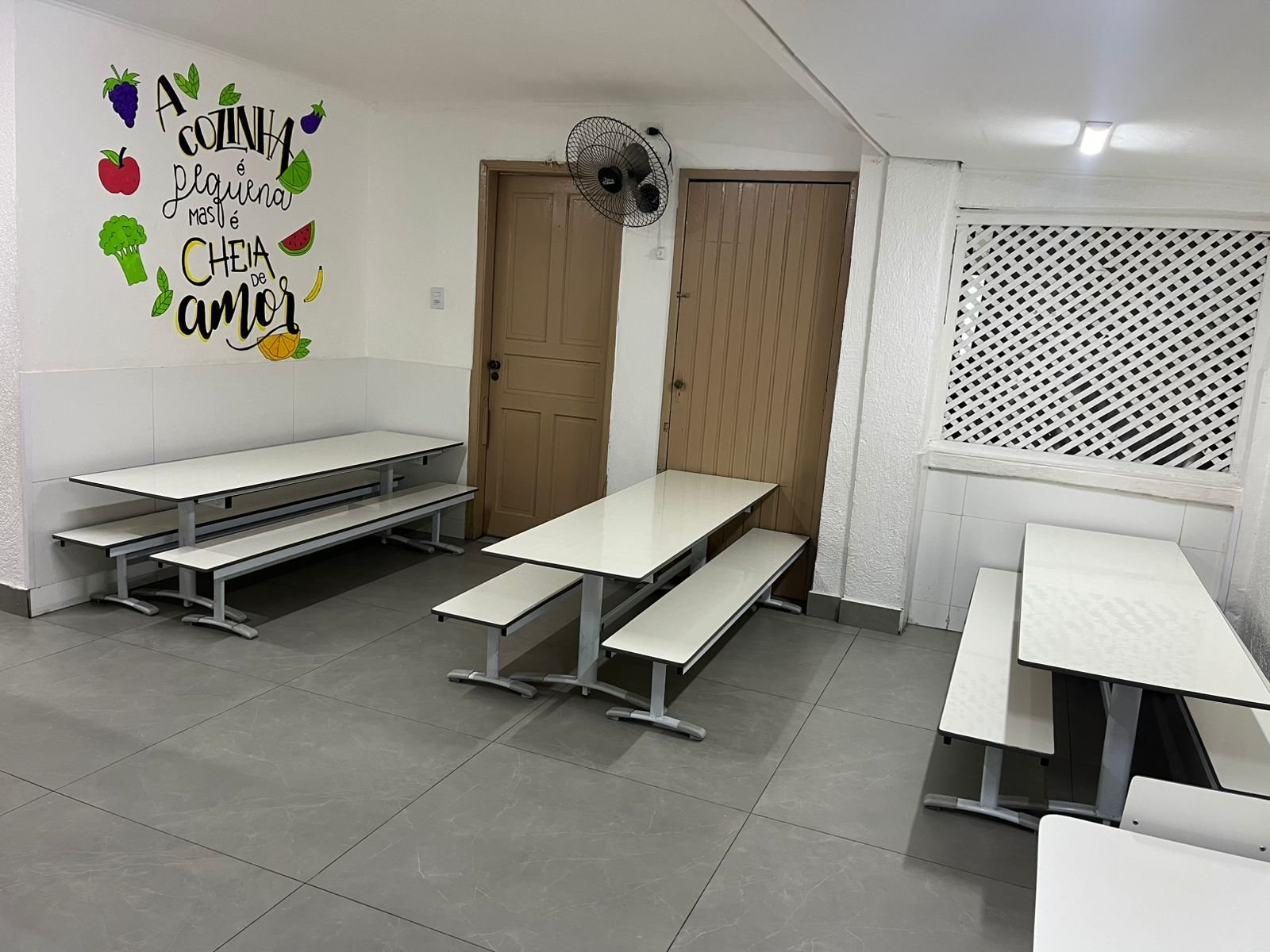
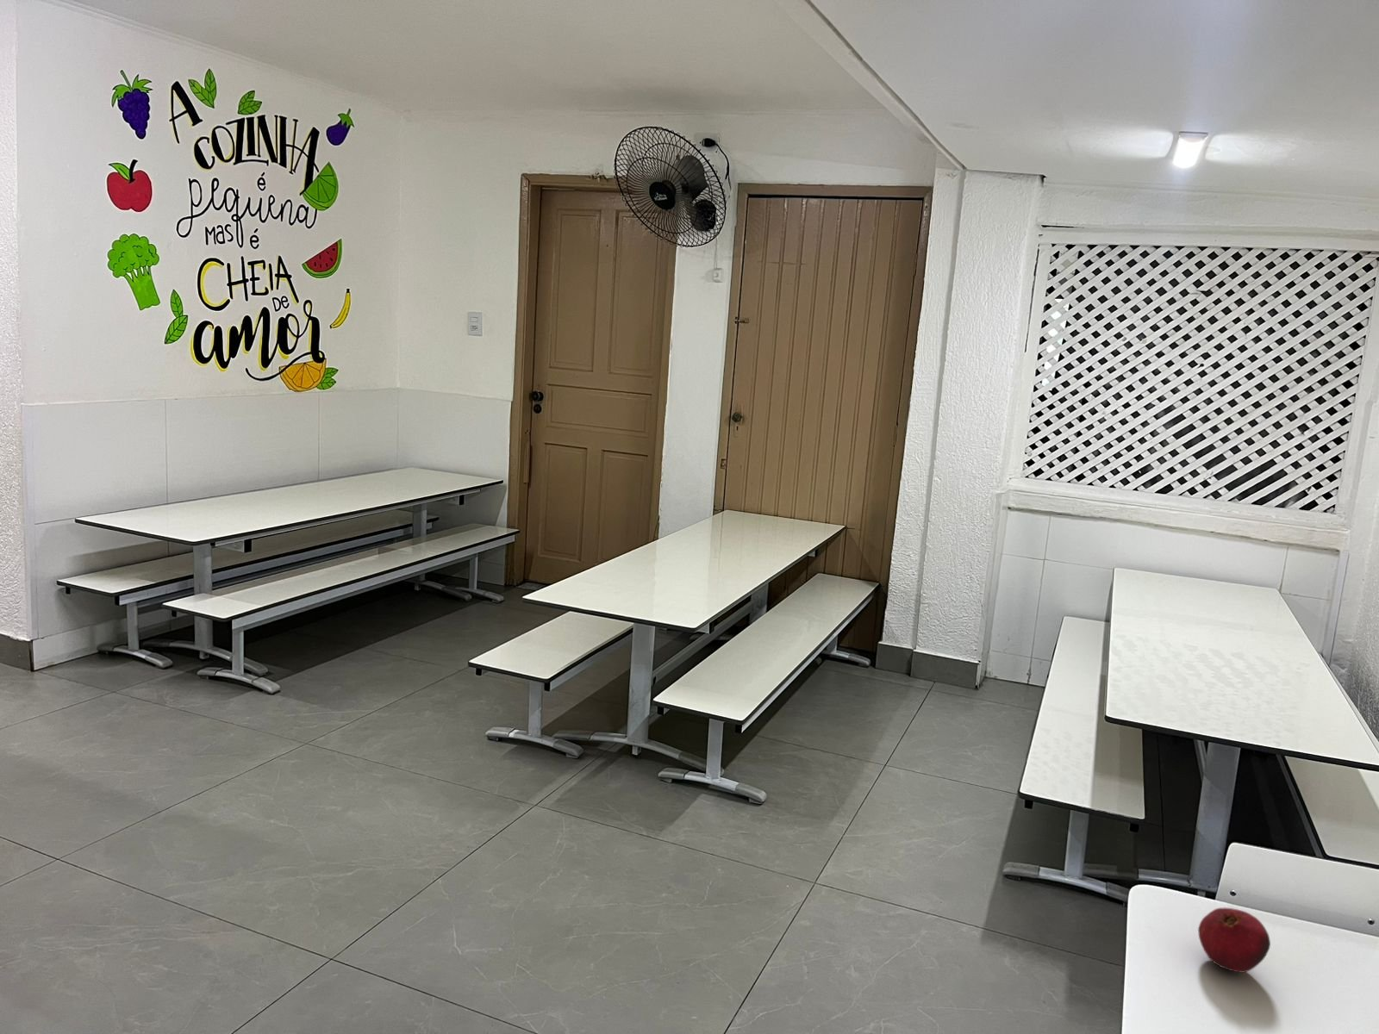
+ fruit [1198,907,1272,973]
